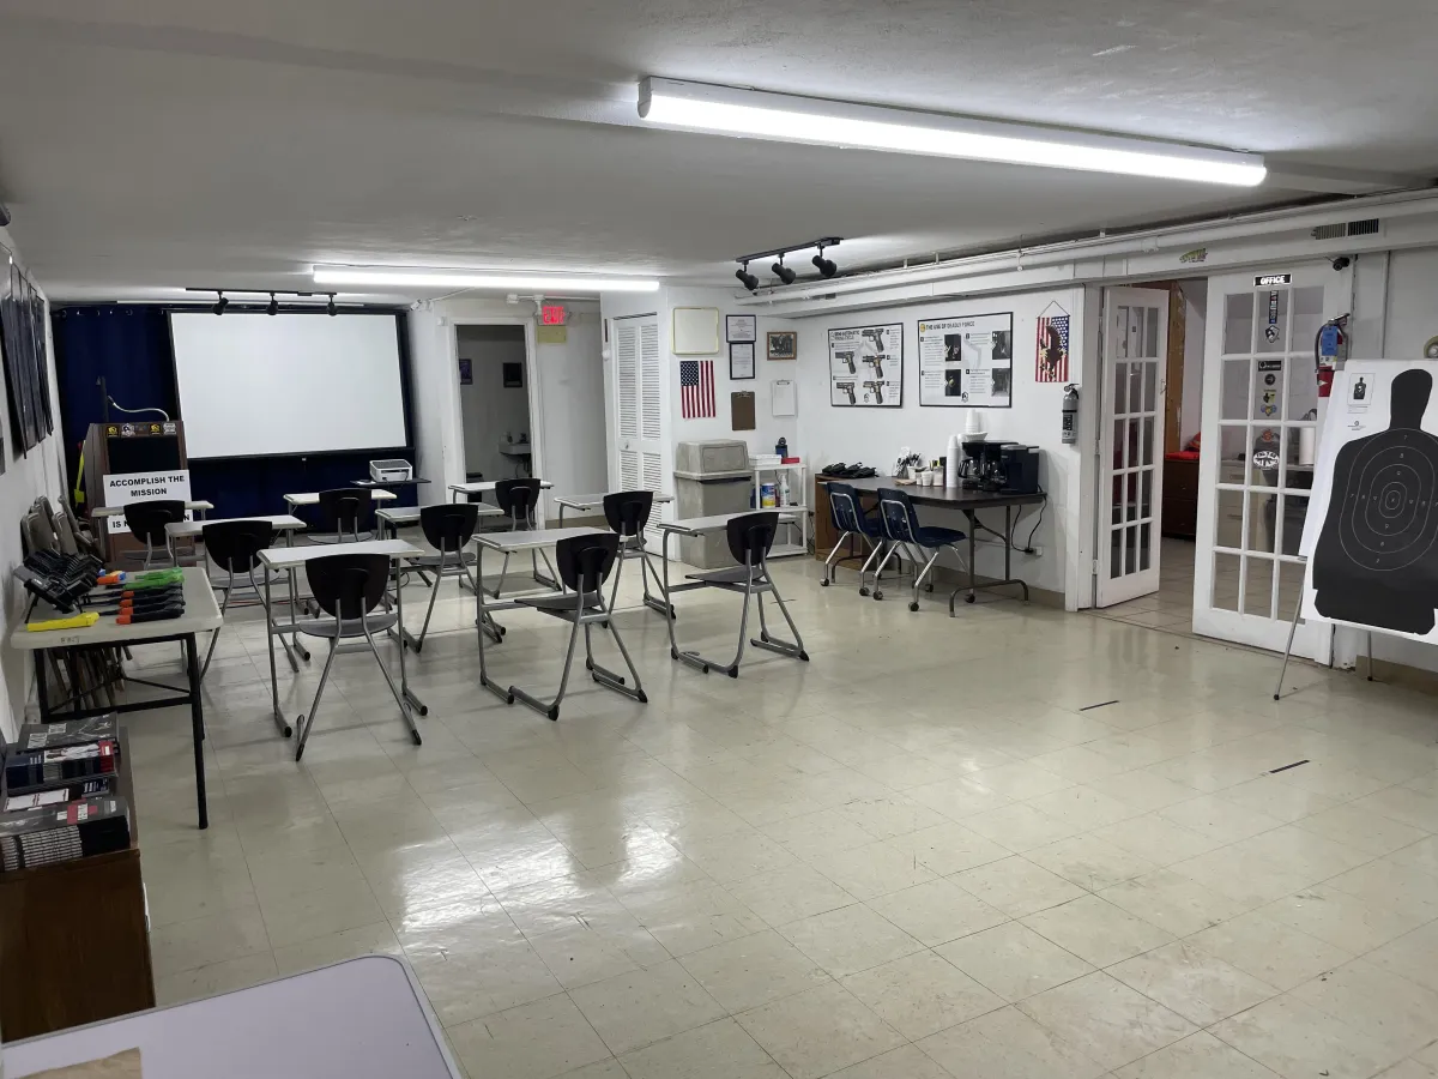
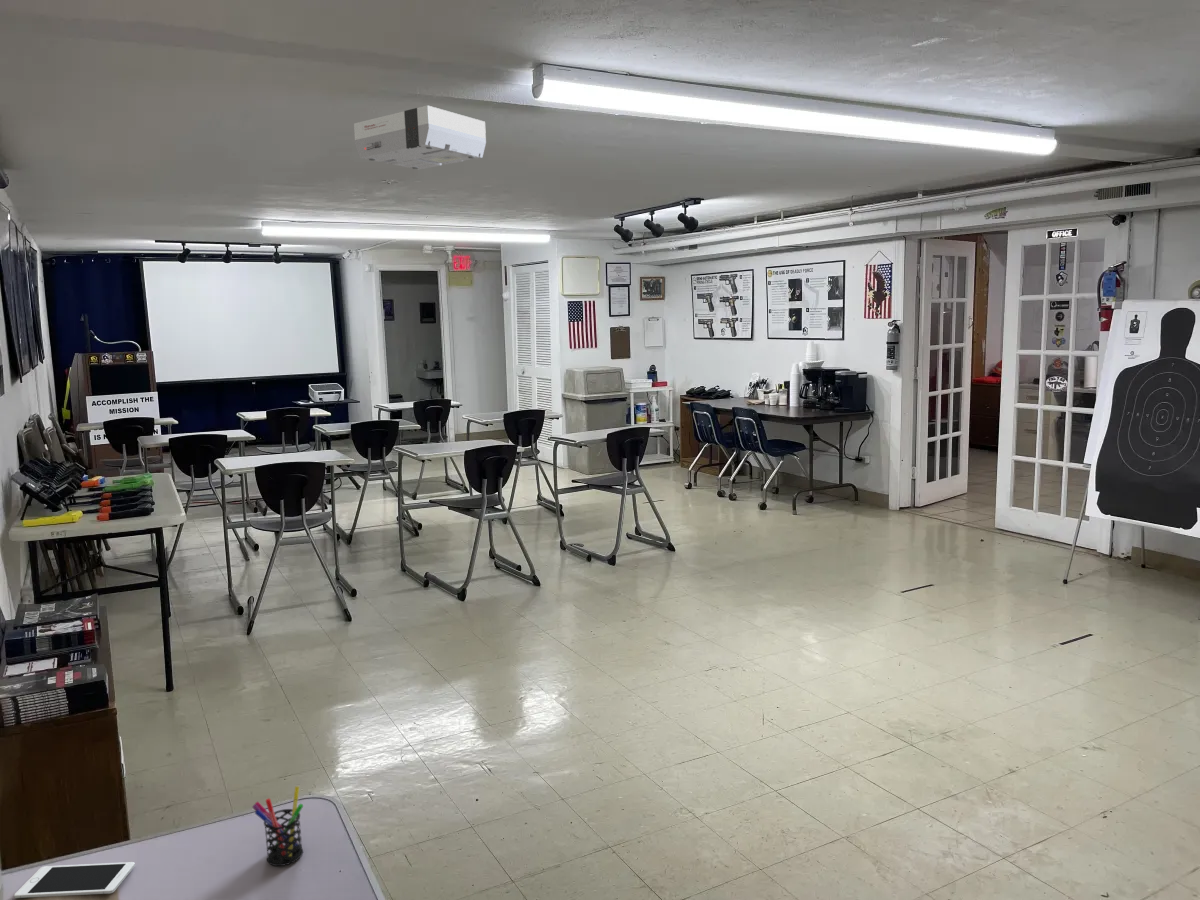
+ pen holder [251,786,304,867]
+ projector [353,104,487,171]
+ cell phone [13,861,136,899]
